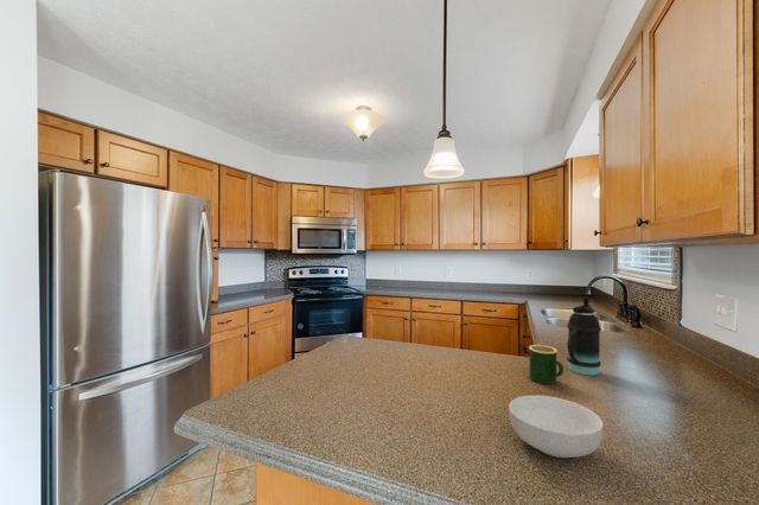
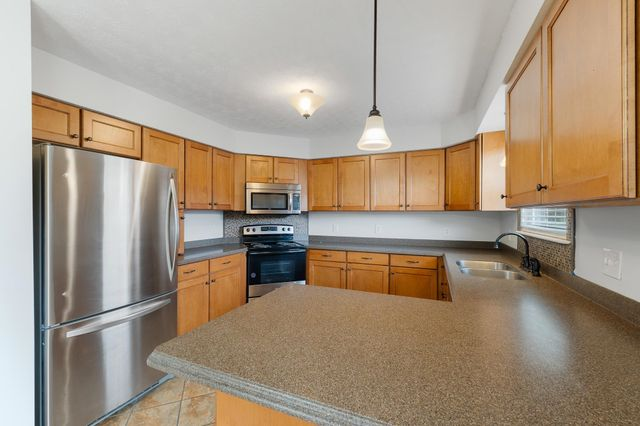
- mug [528,344,565,385]
- bottle [566,296,602,377]
- cereal bowl [508,395,605,459]
